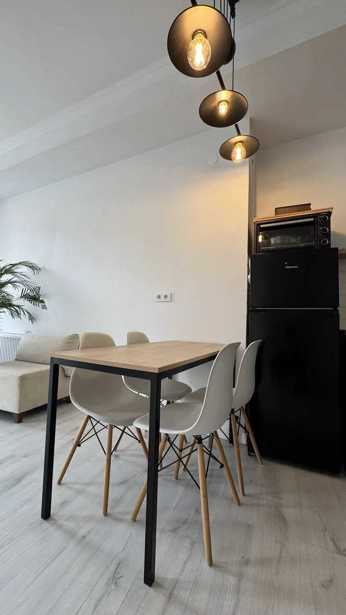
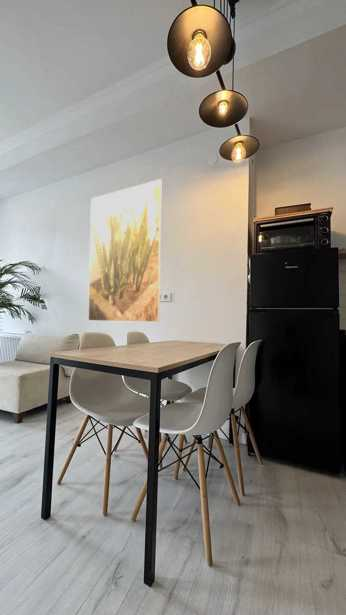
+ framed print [87,178,162,323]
